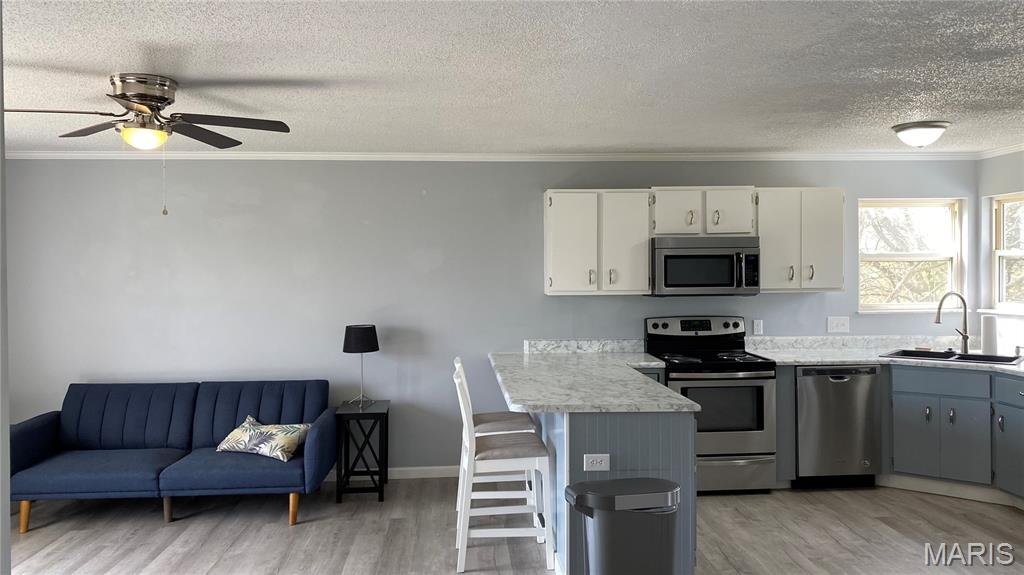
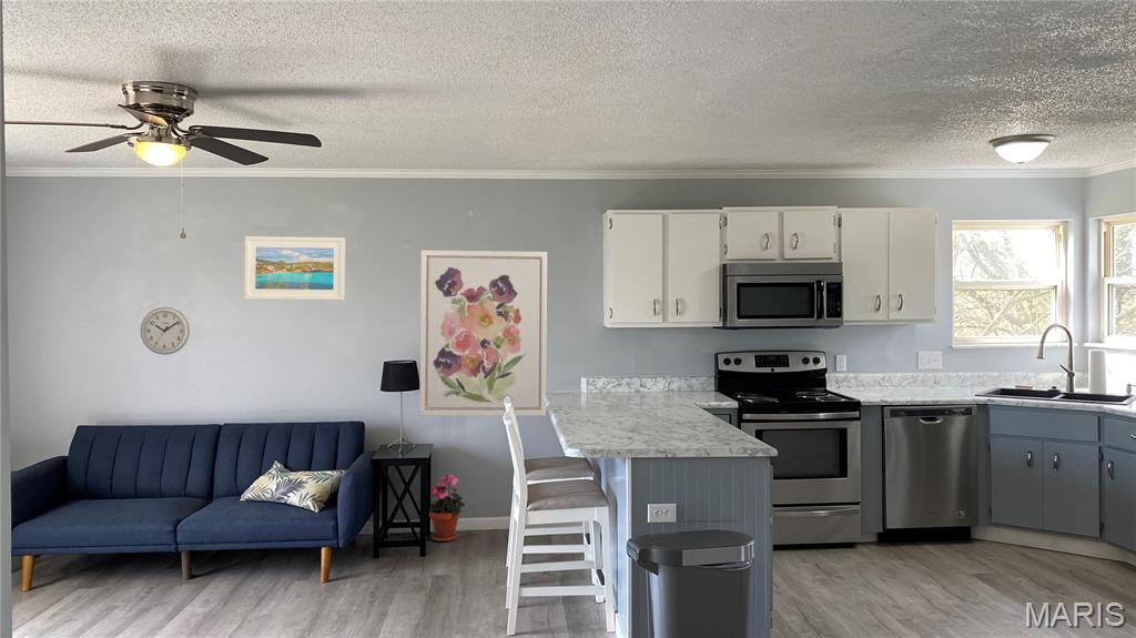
+ potted plant [428,473,466,543]
+ wall clock [140,306,191,356]
+ wall art [418,250,548,417]
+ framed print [243,235,346,302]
